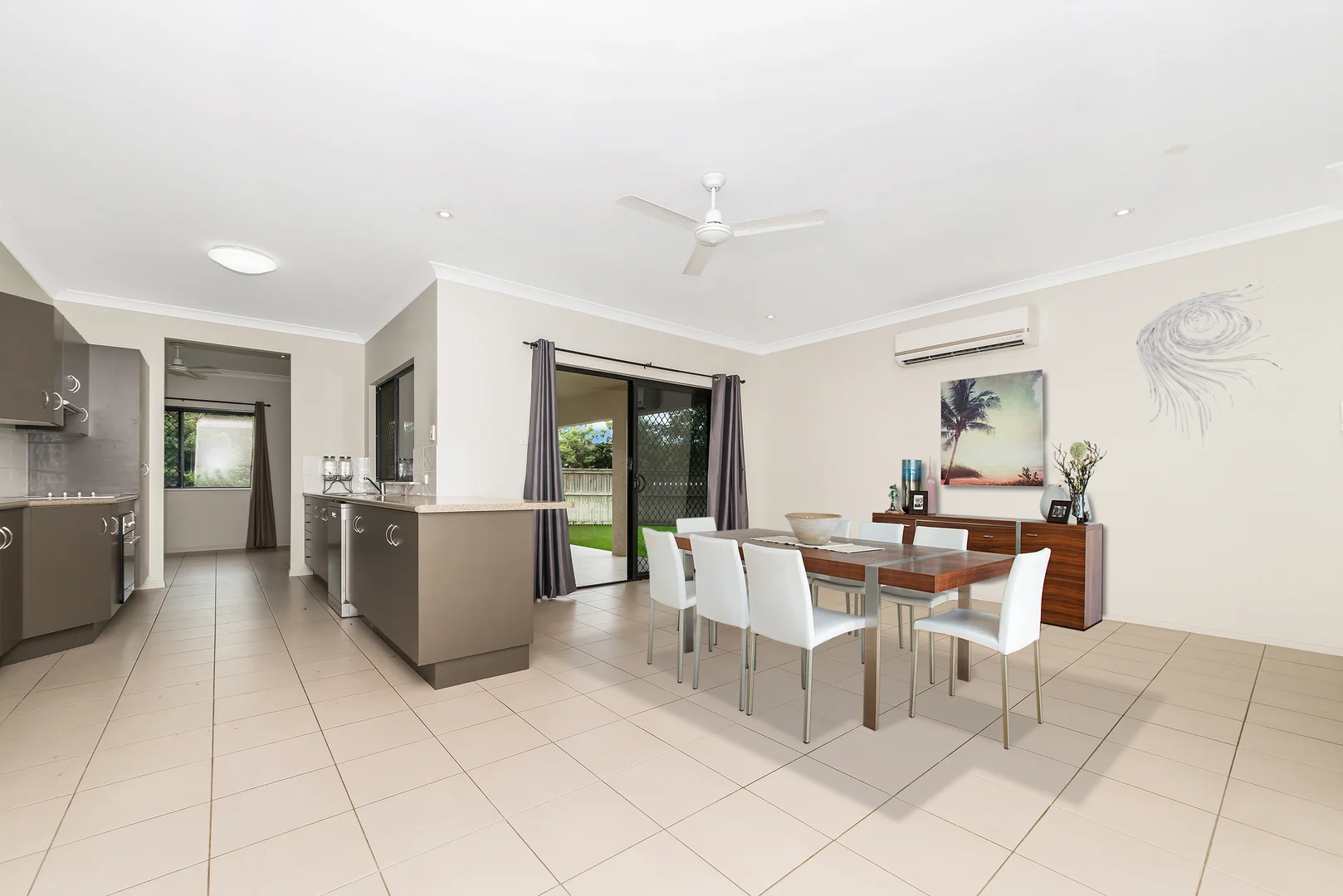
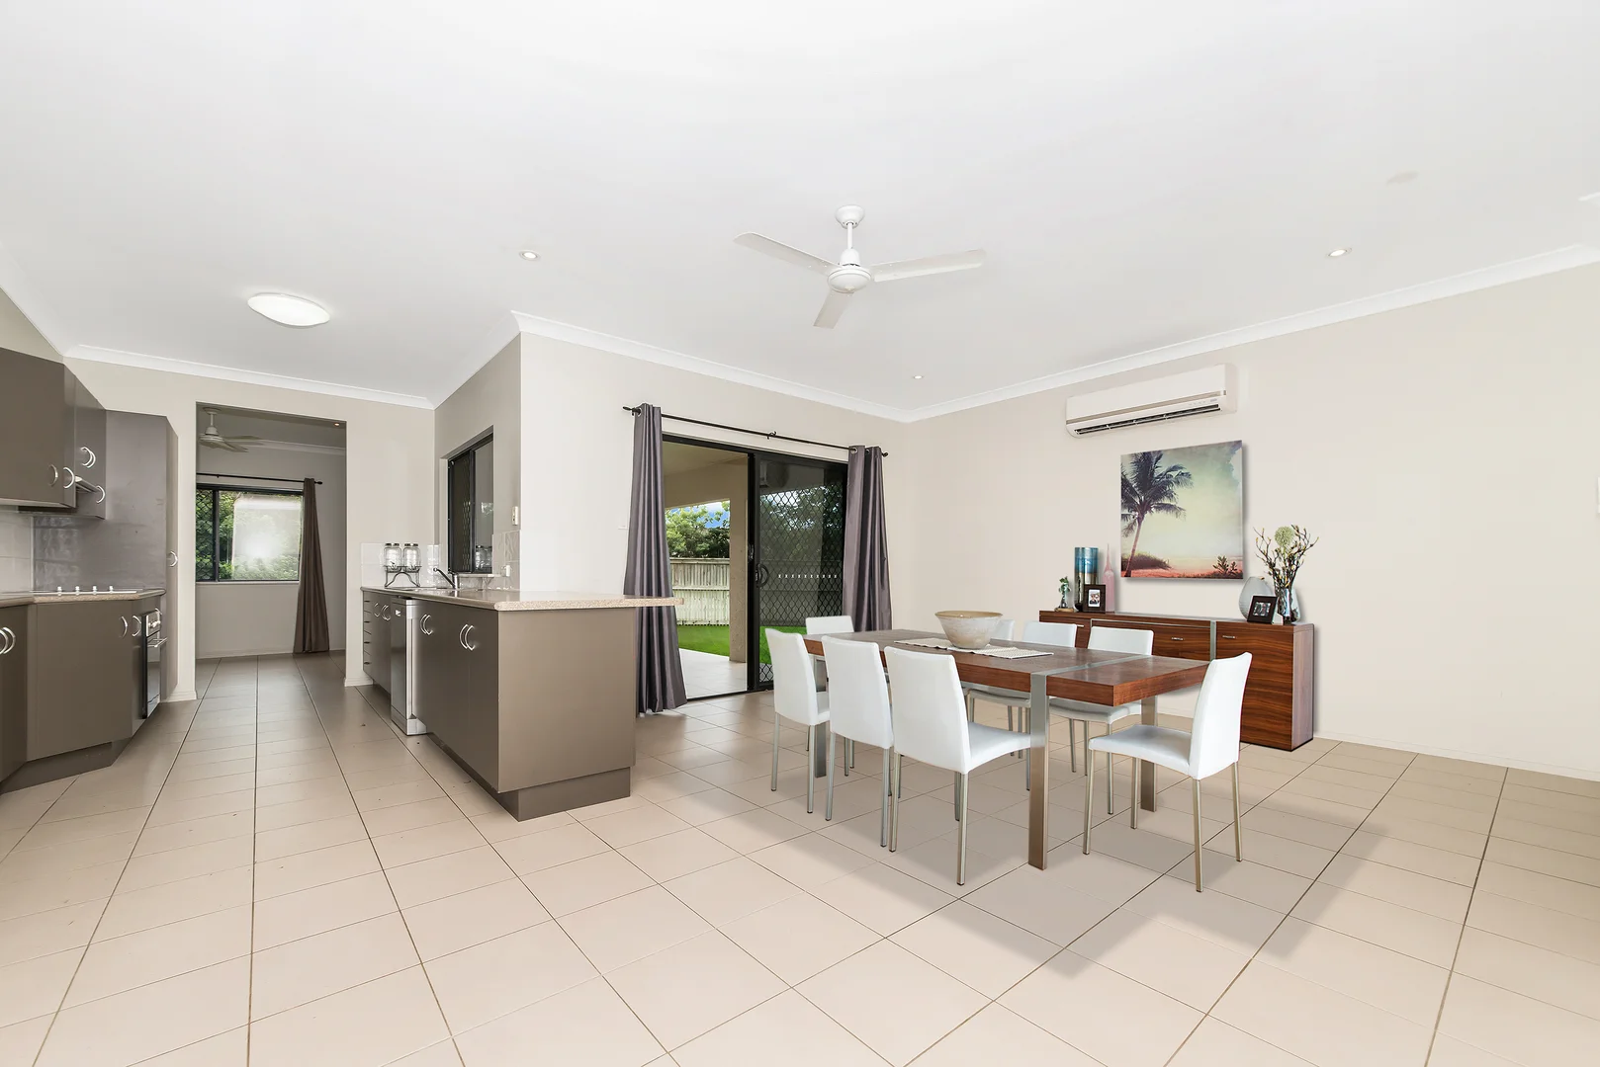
- wall sculpture [1135,275,1283,449]
